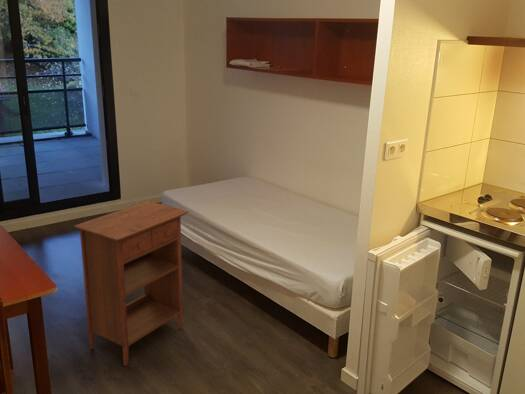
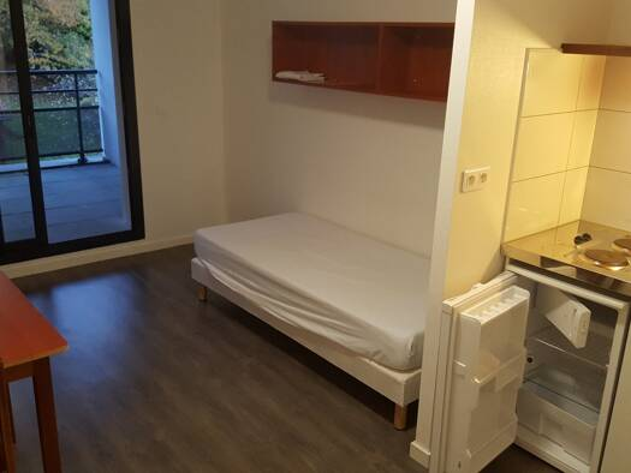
- nightstand [73,200,190,367]
